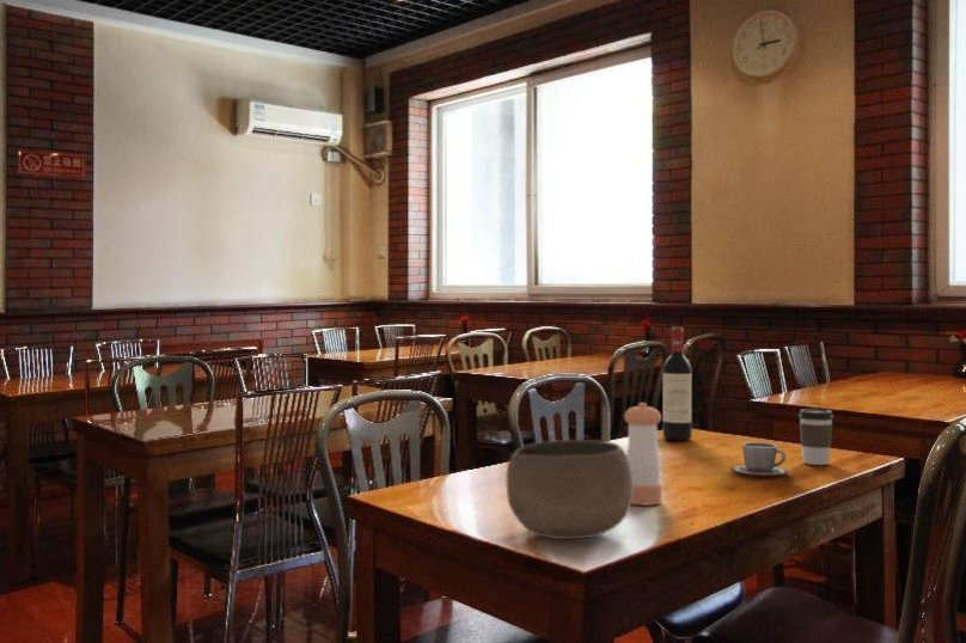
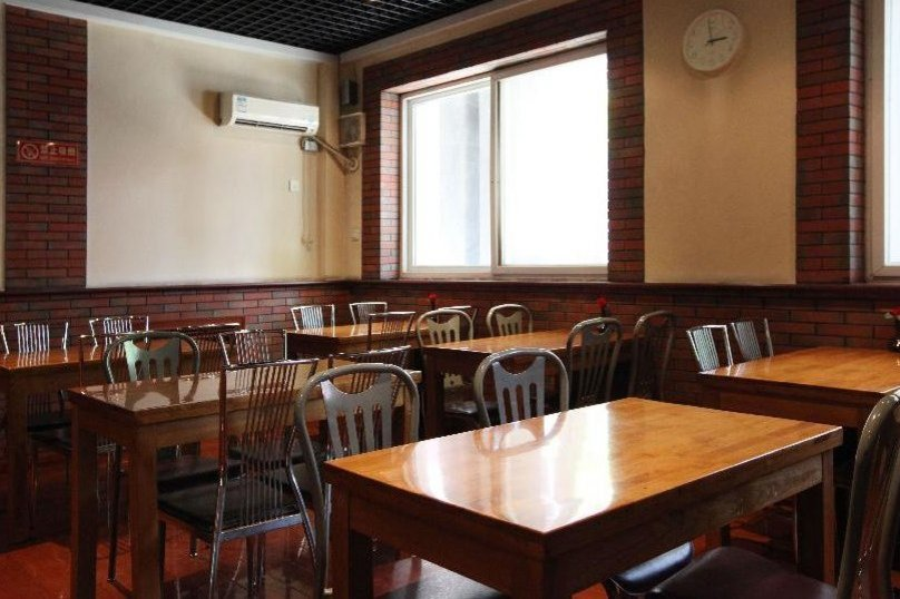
- cup [730,441,790,477]
- pepper shaker [623,402,662,507]
- bowl [505,439,634,540]
- coffee cup [797,408,834,466]
- wine bottle [662,326,693,442]
